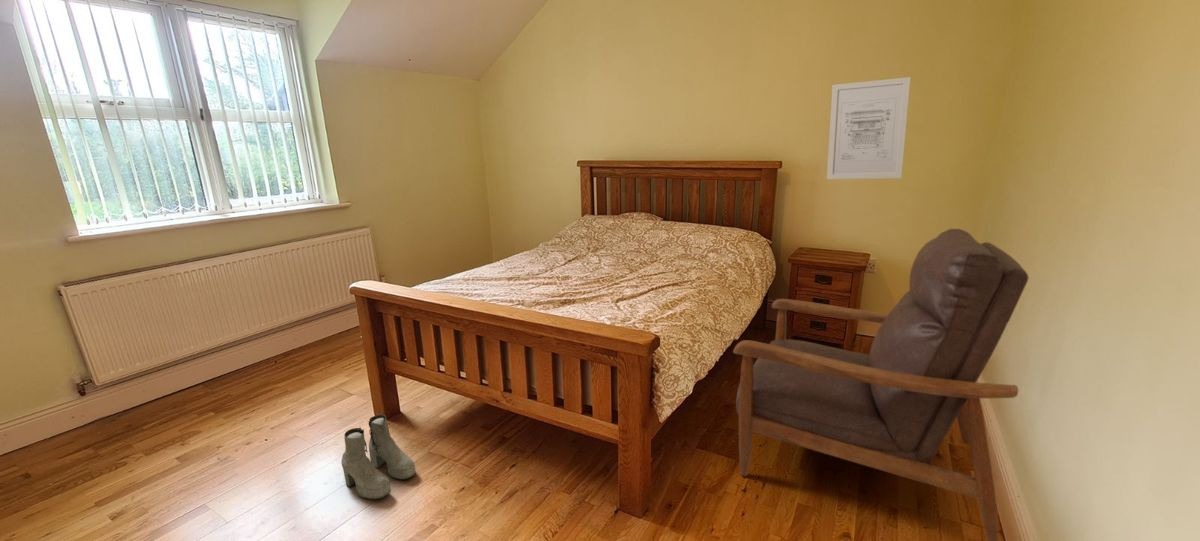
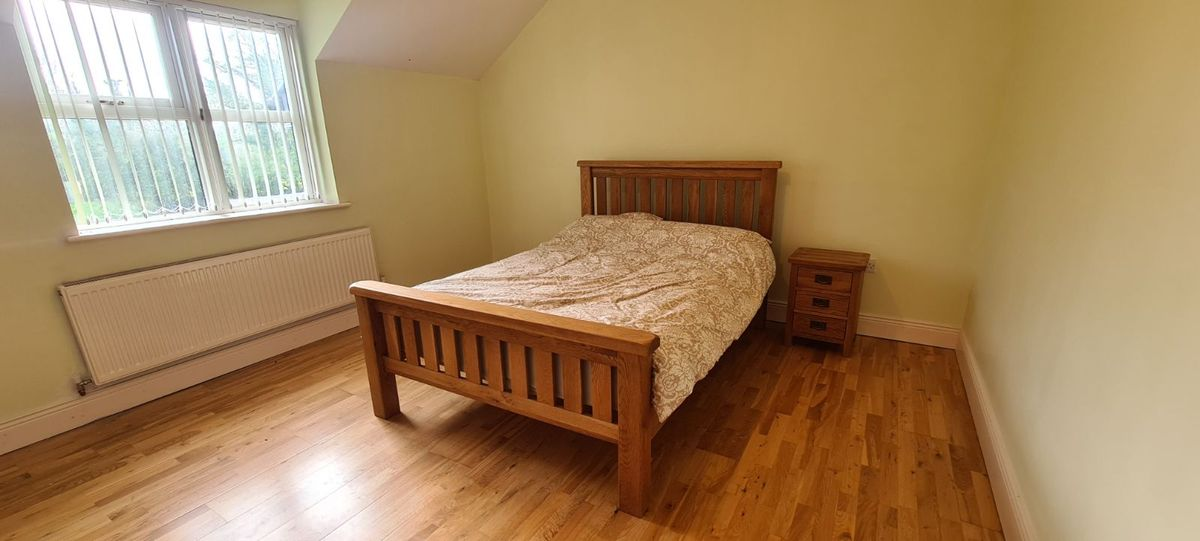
- chair [732,228,1029,541]
- wall art [826,76,911,180]
- boots [340,414,417,500]
